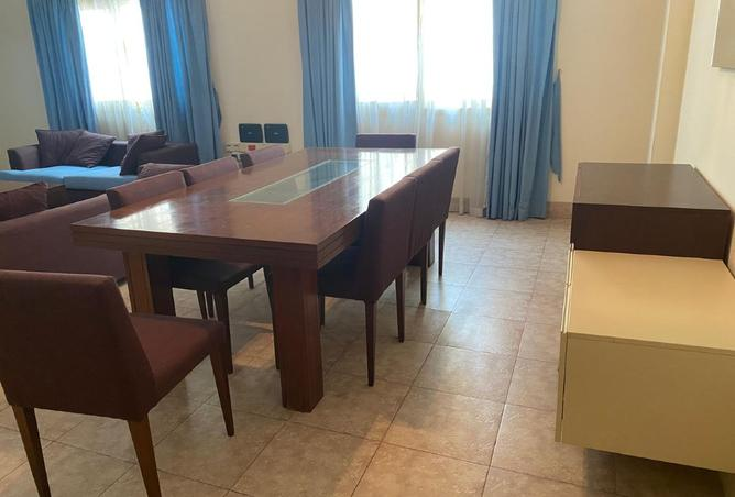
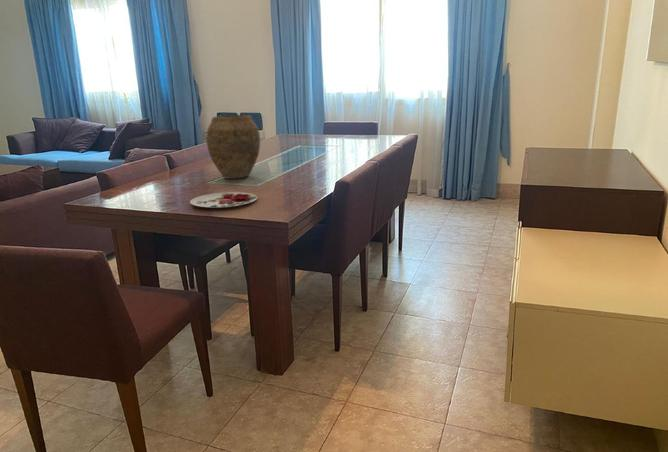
+ vase [205,114,261,180]
+ plate [189,191,258,209]
